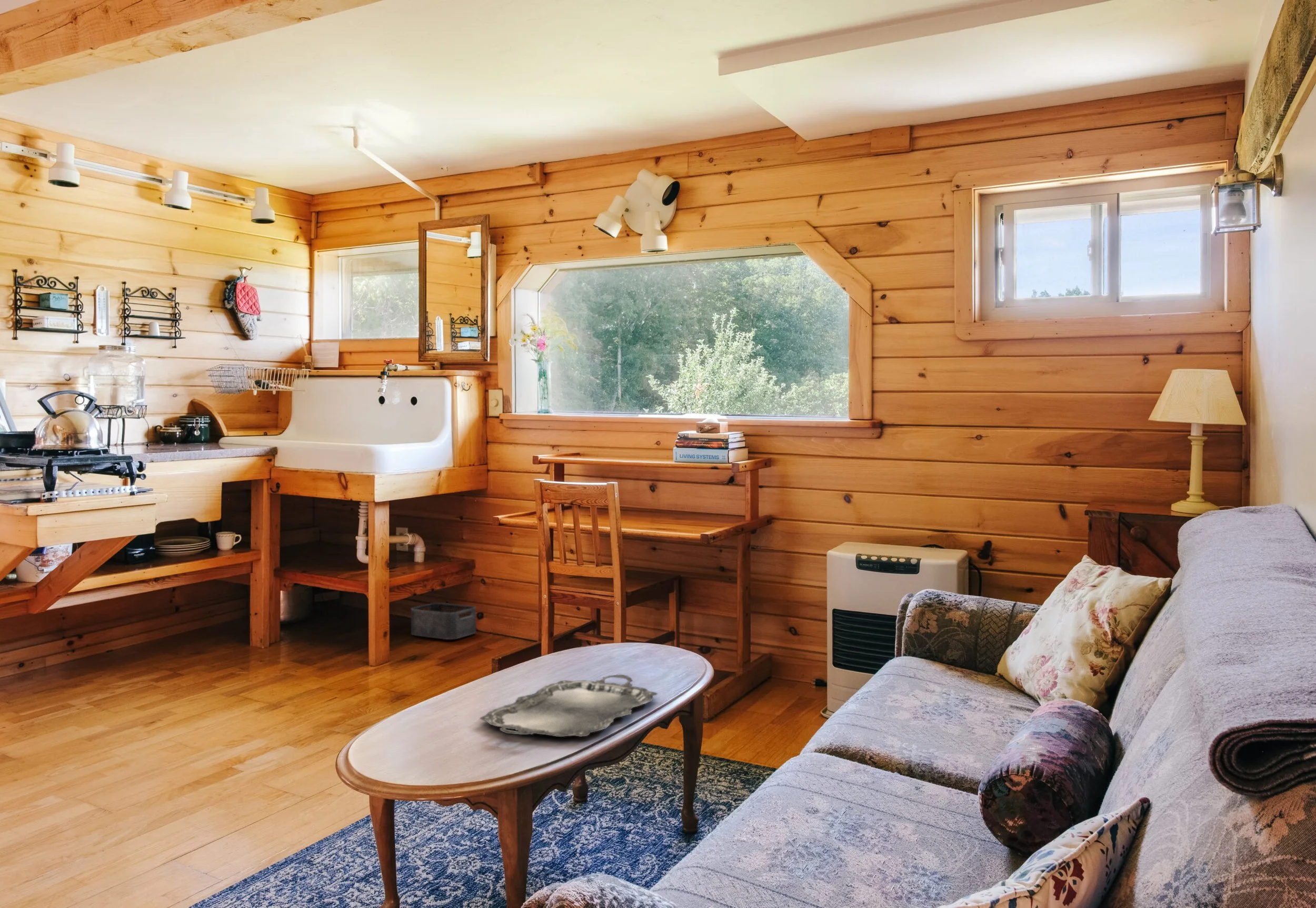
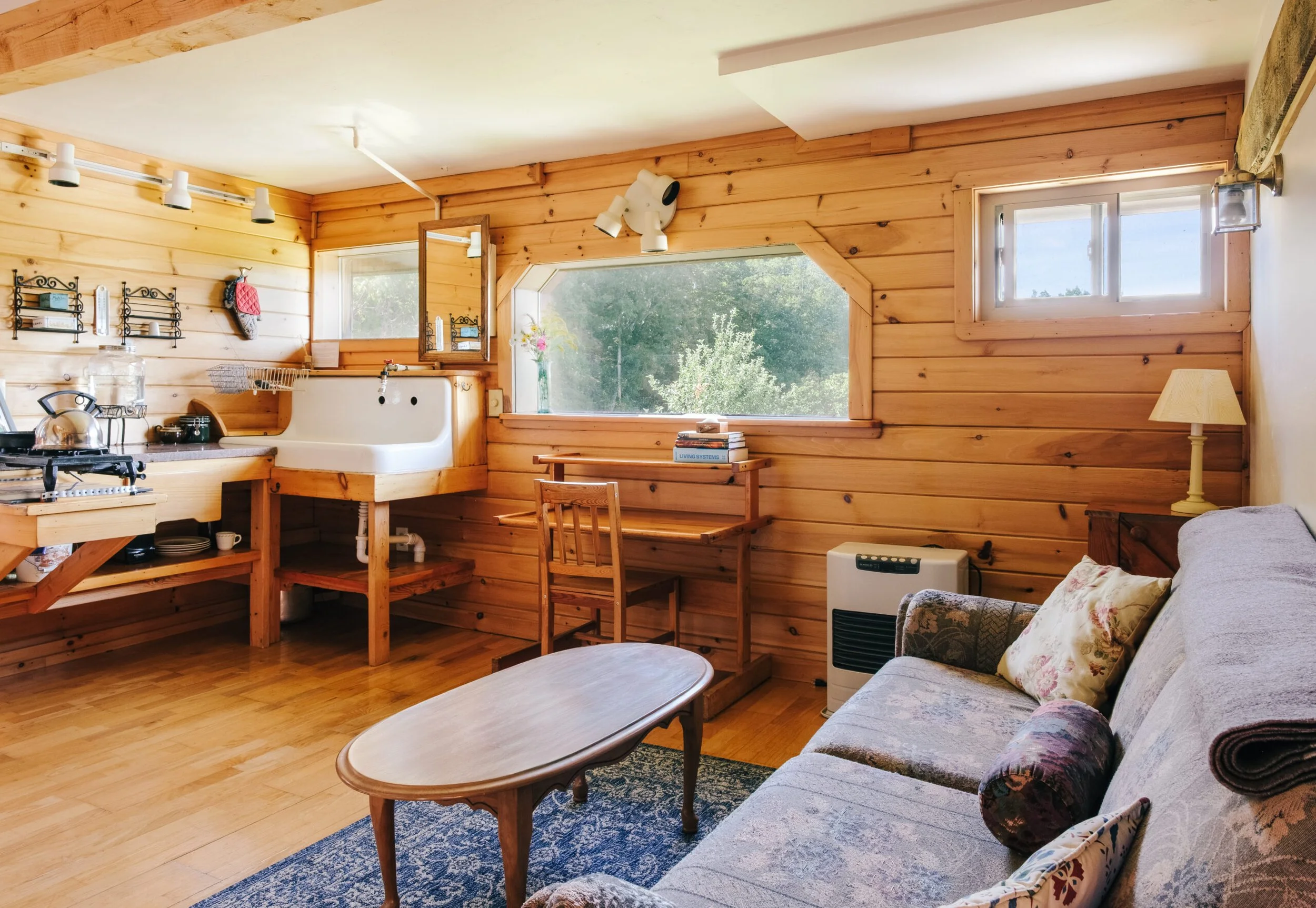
- serving tray [479,674,658,737]
- storage bin [411,602,476,640]
